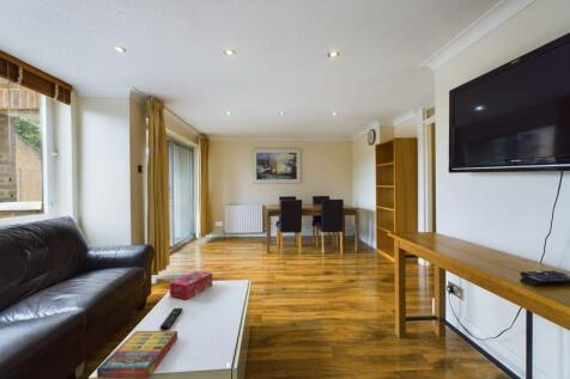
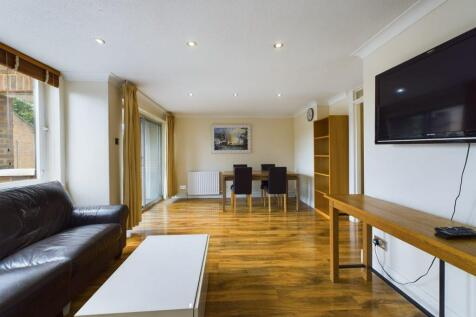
- remote control [159,307,183,331]
- tissue box [169,270,213,300]
- game compilation box [96,330,178,379]
